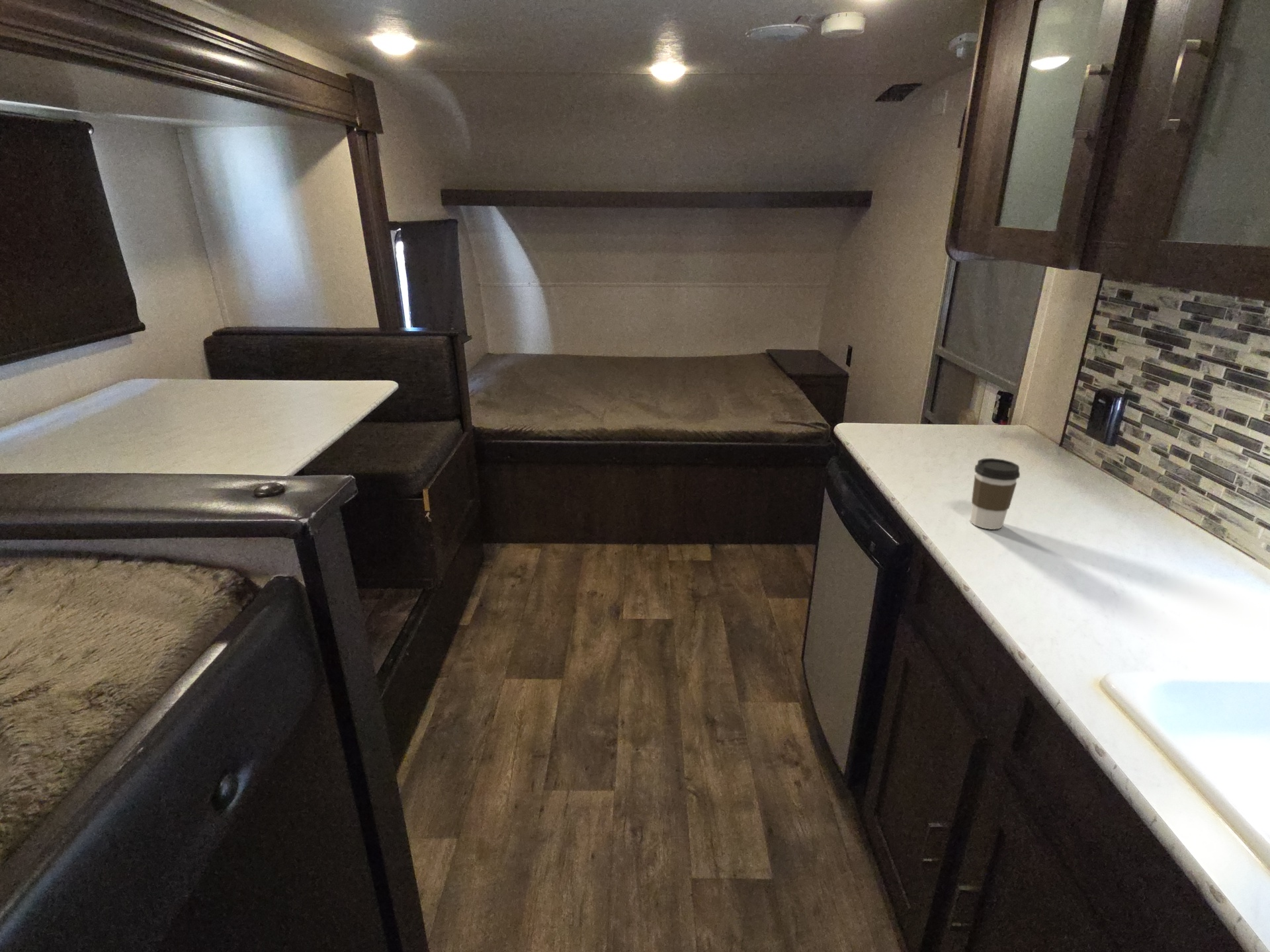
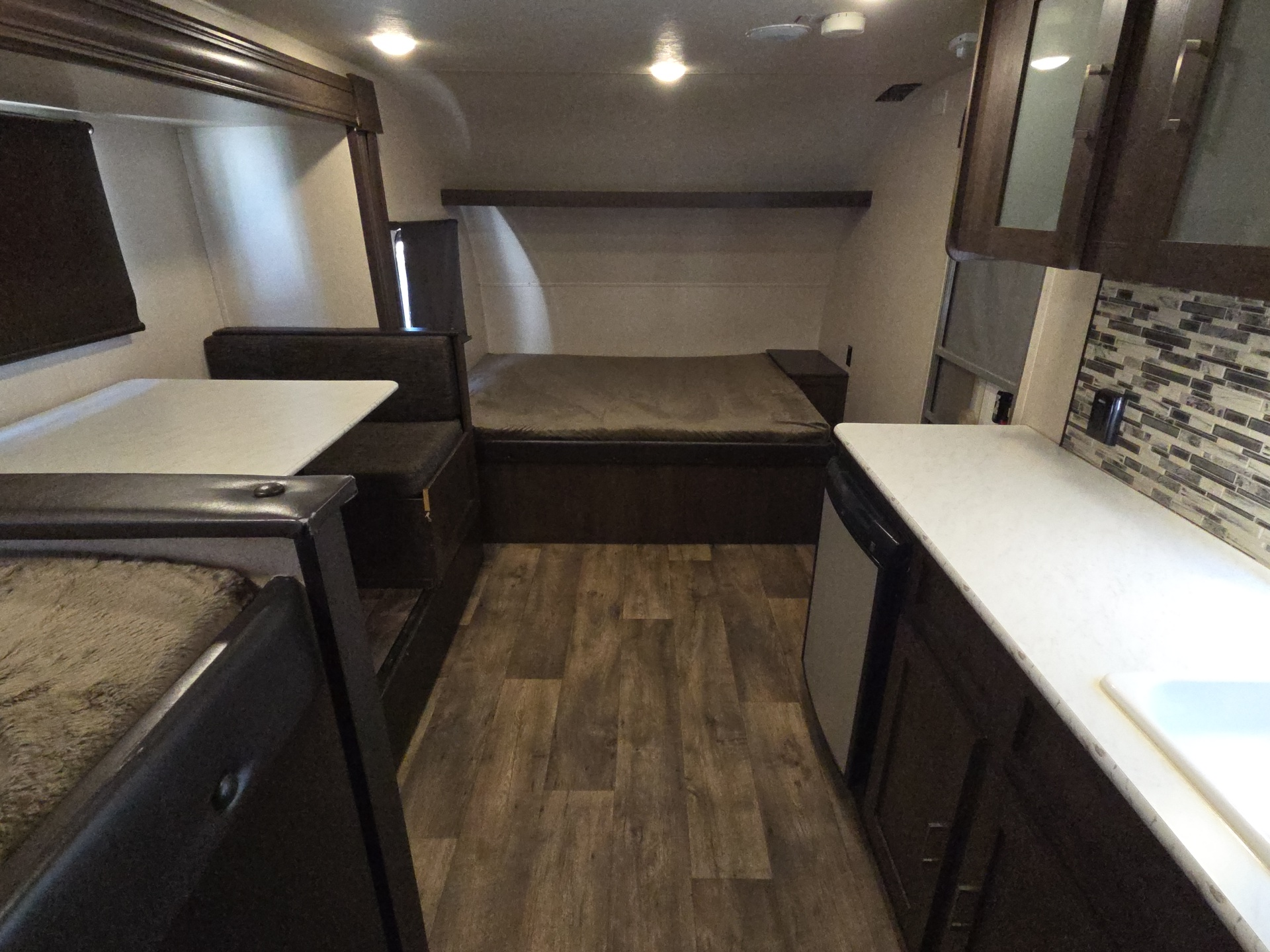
- coffee cup [970,457,1021,530]
